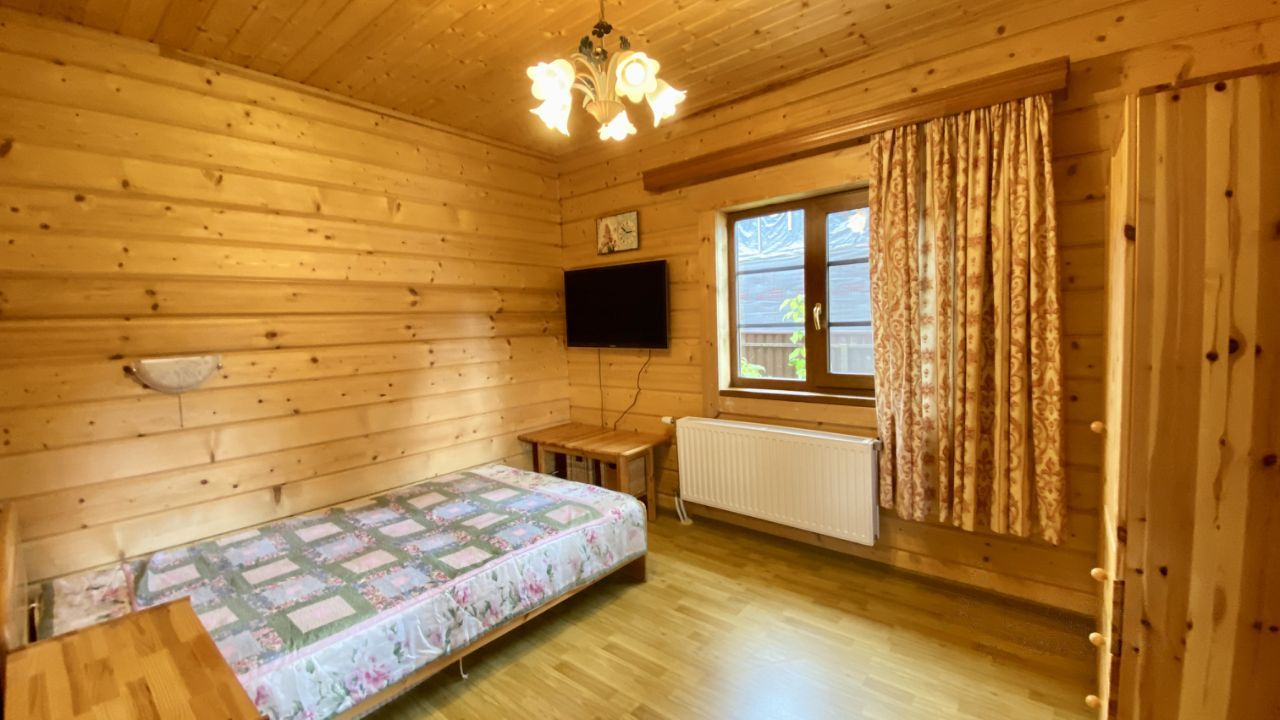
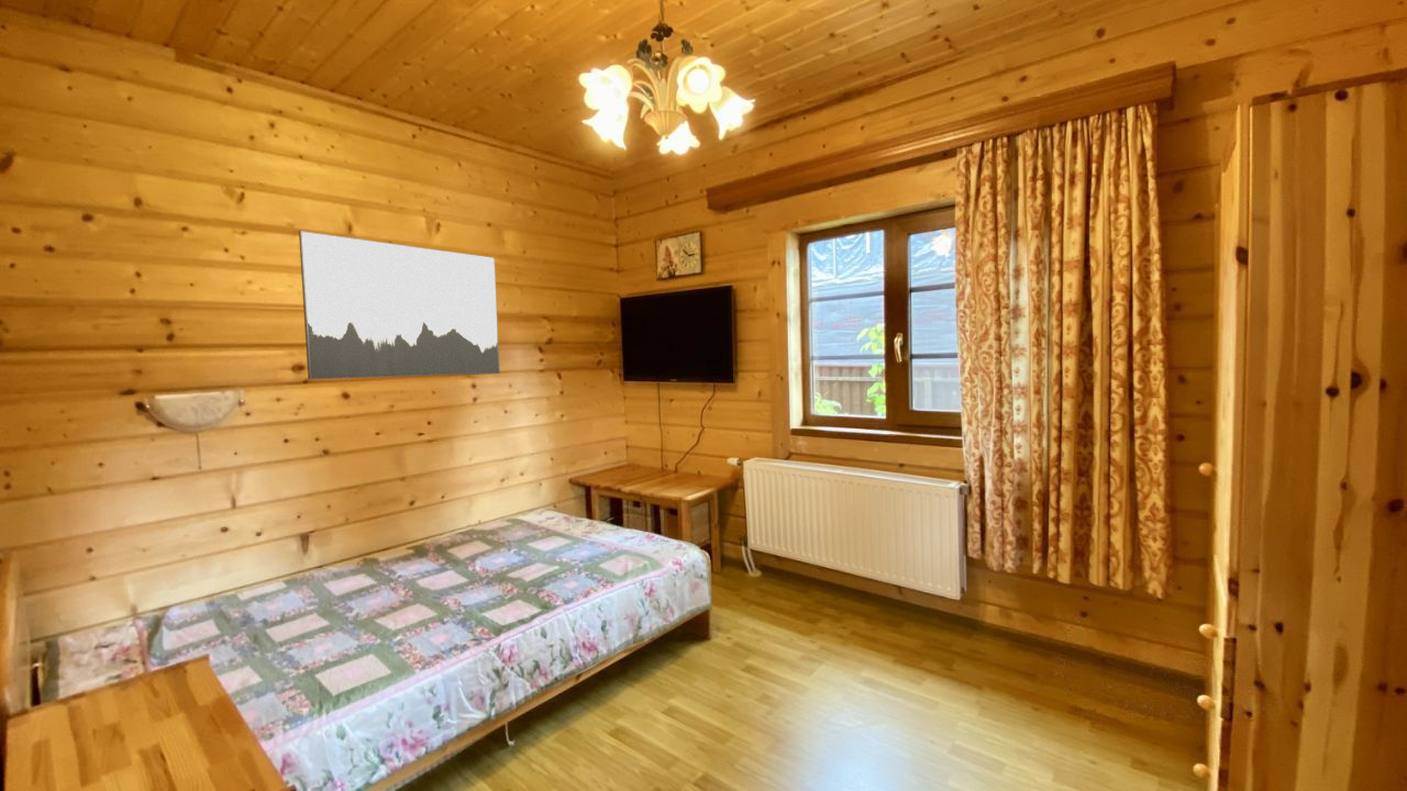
+ wall art [298,230,501,381]
